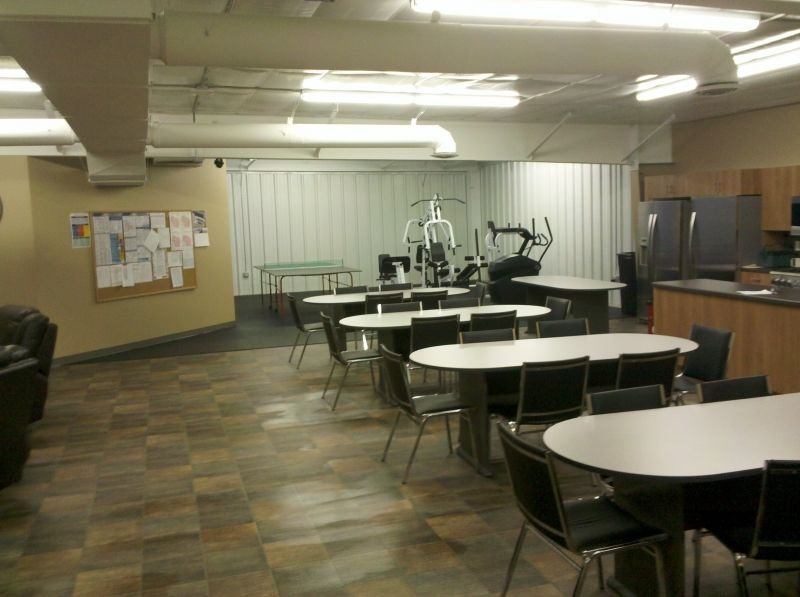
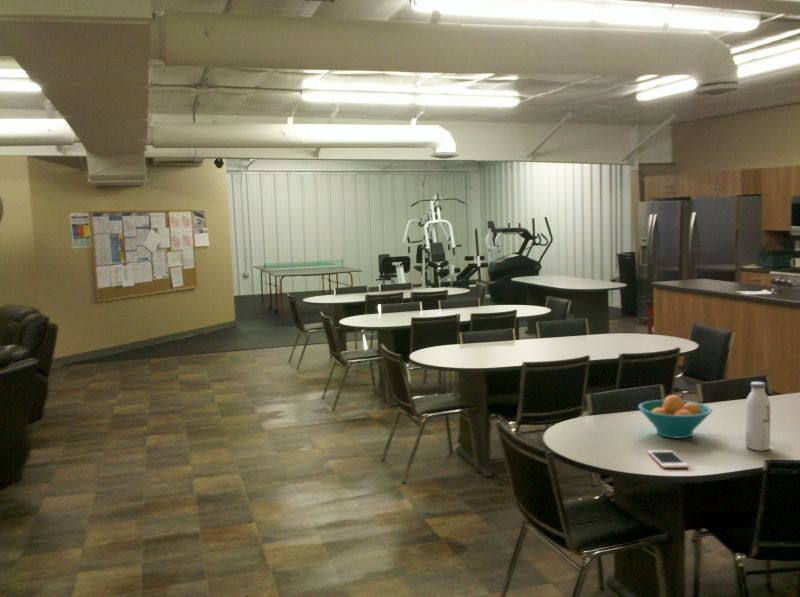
+ fruit bowl [637,394,713,439]
+ cell phone [647,449,689,469]
+ water bottle [744,381,771,451]
